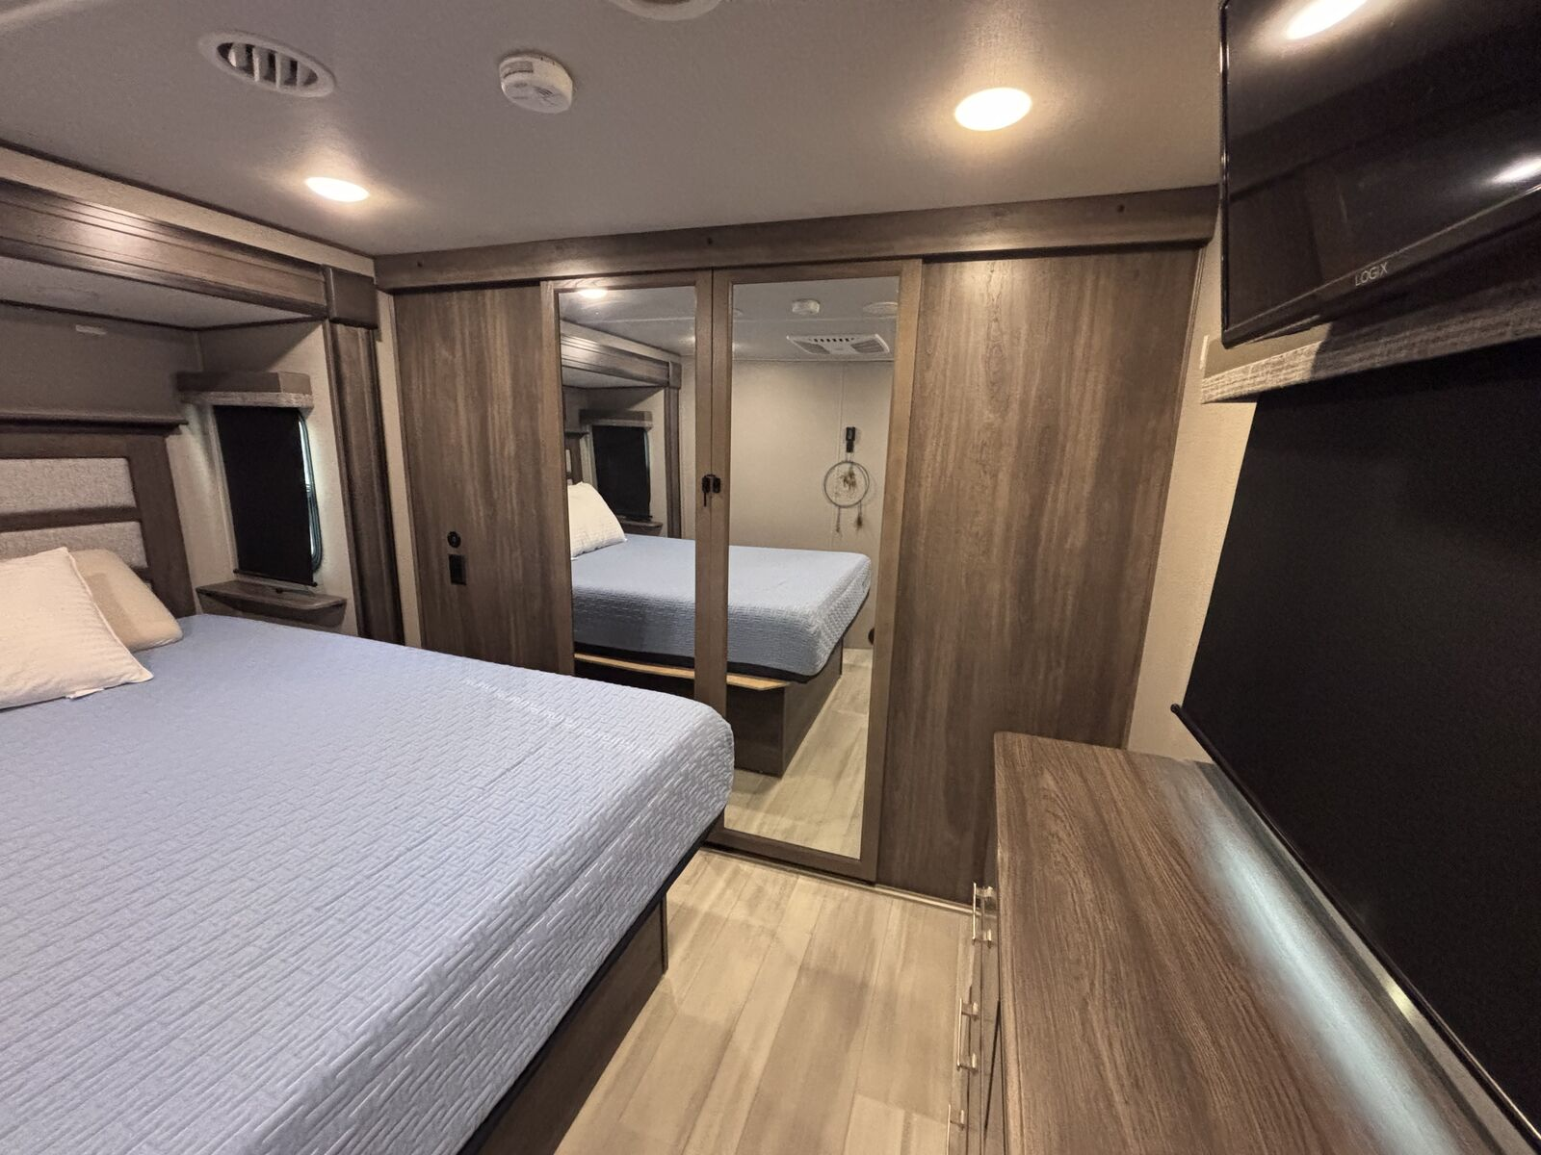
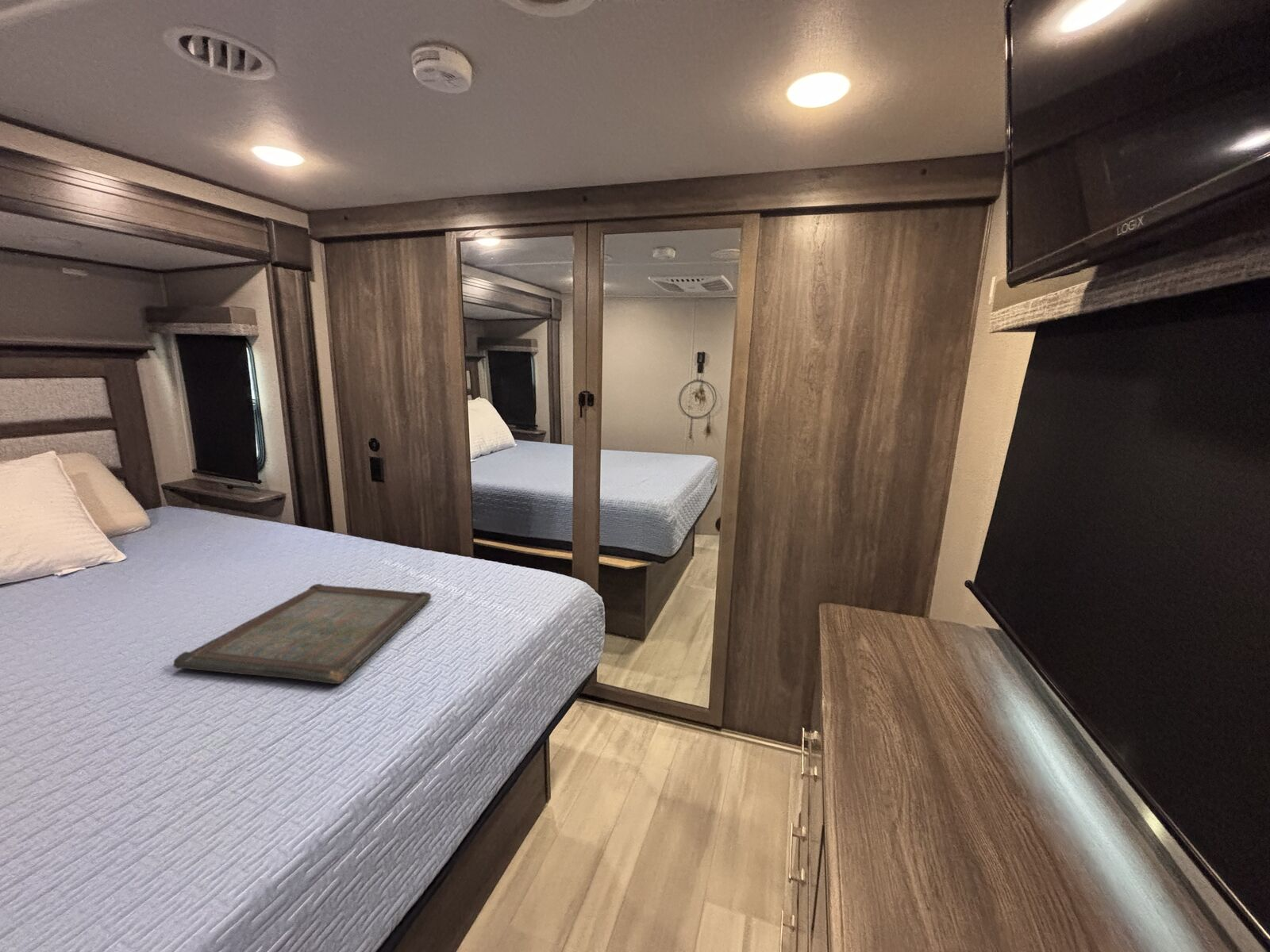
+ serving tray [172,583,432,685]
